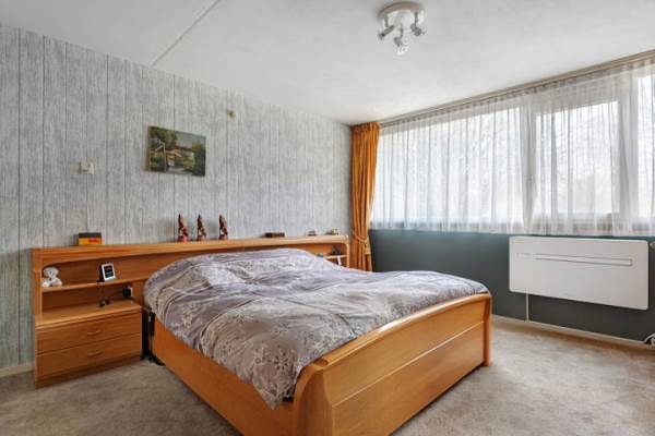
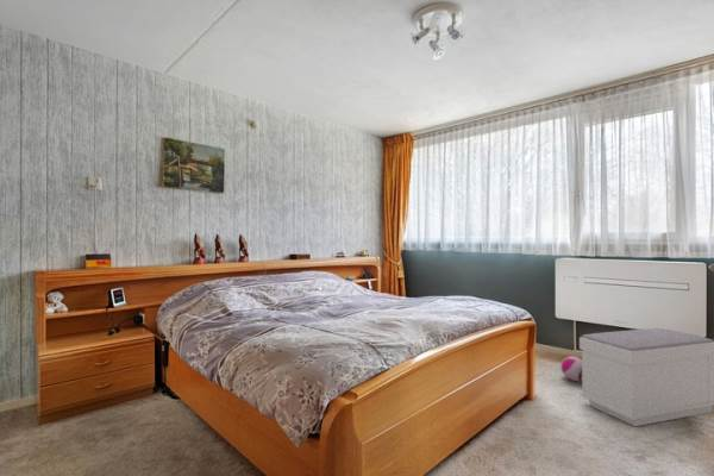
+ plush toy [560,355,582,382]
+ bench [578,327,714,427]
